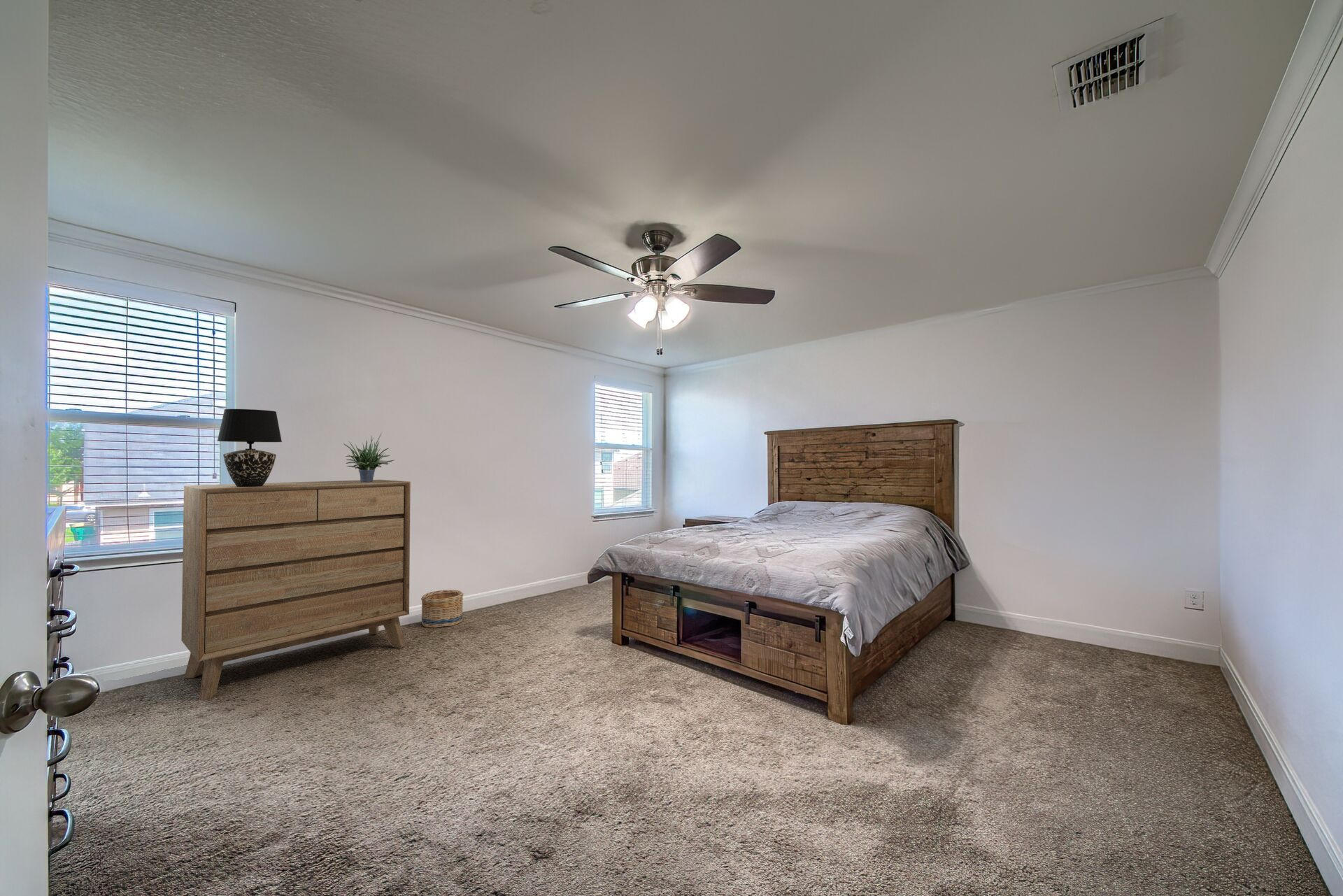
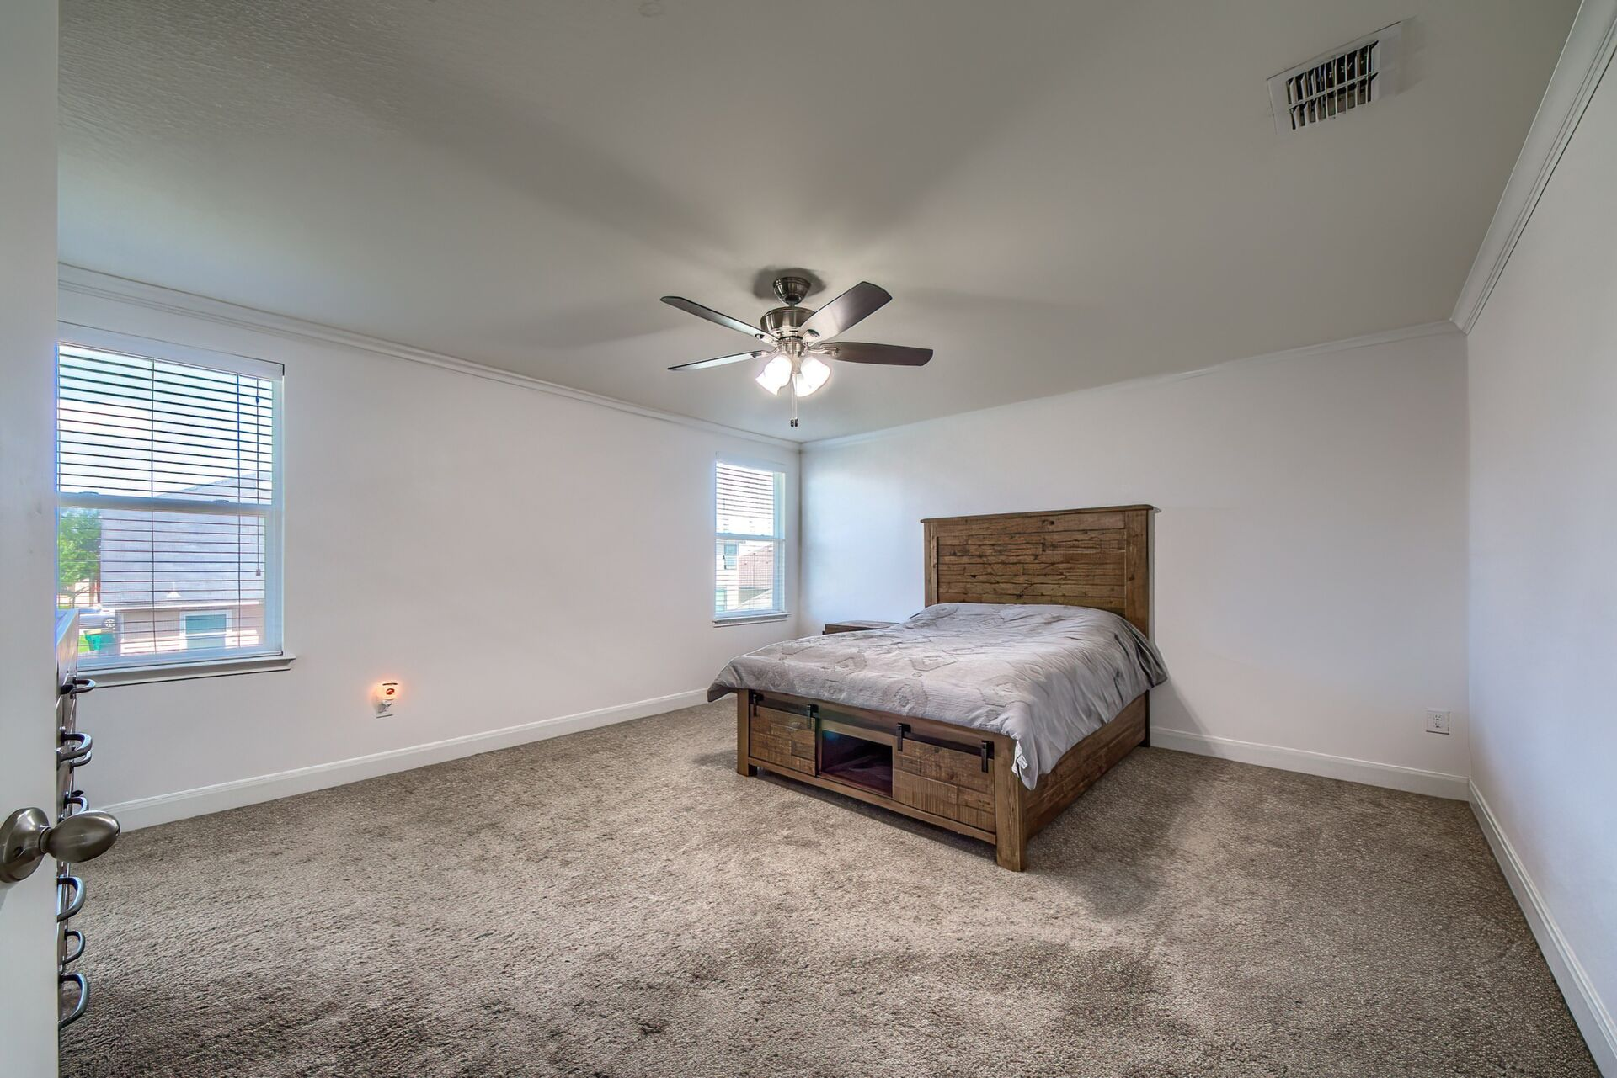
- dresser [180,479,411,702]
- table lamp [216,408,283,487]
- potted plant [343,430,396,482]
- basket [420,589,464,629]
